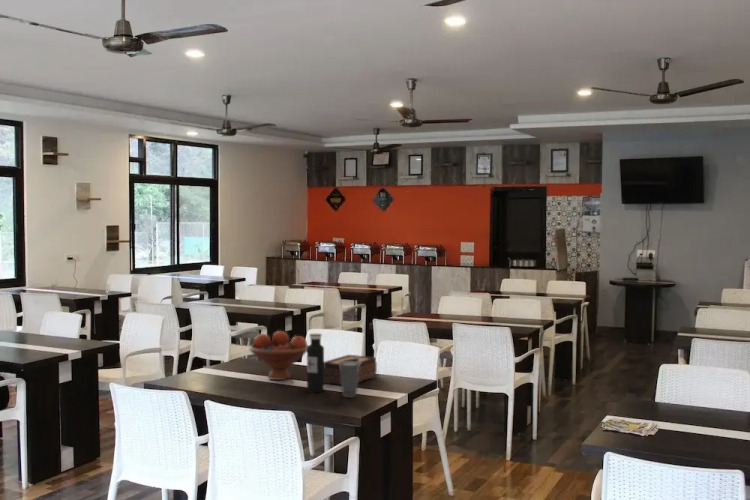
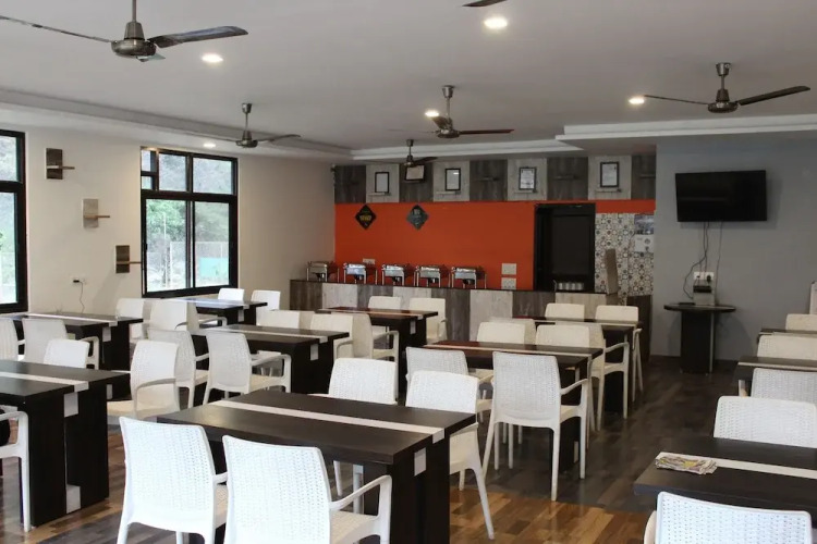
- cup [338,361,361,399]
- fruit bowl [248,330,309,381]
- tissue box [324,354,378,386]
- water bottle [306,333,325,393]
